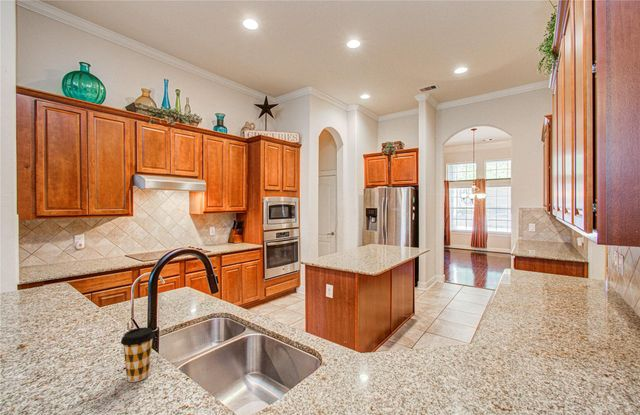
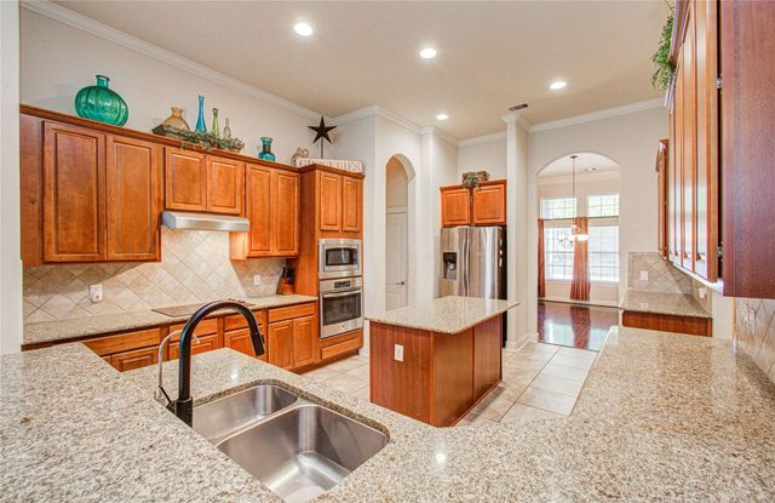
- coffee cup [120,327,155,383]
